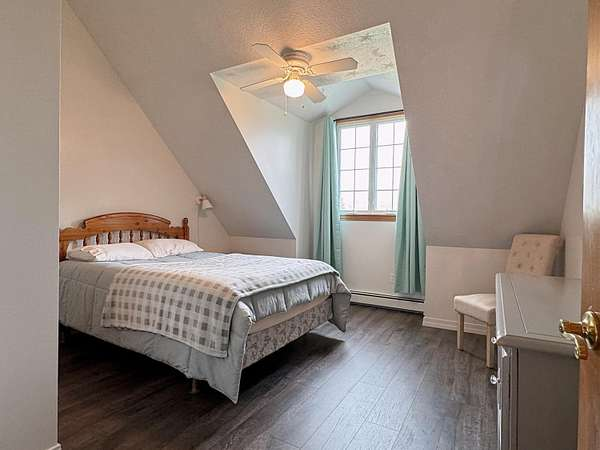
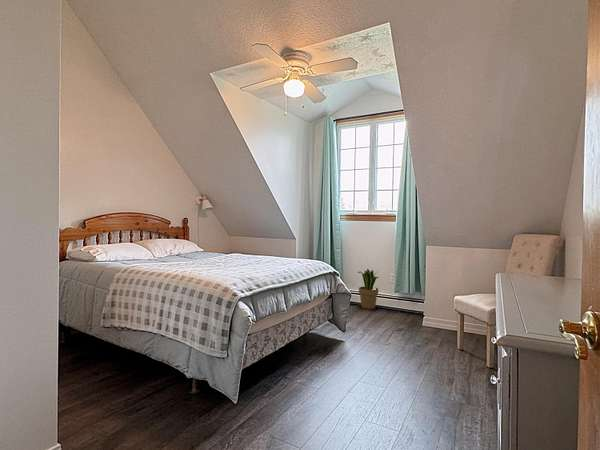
+ potted plant [357,268,380,310]
